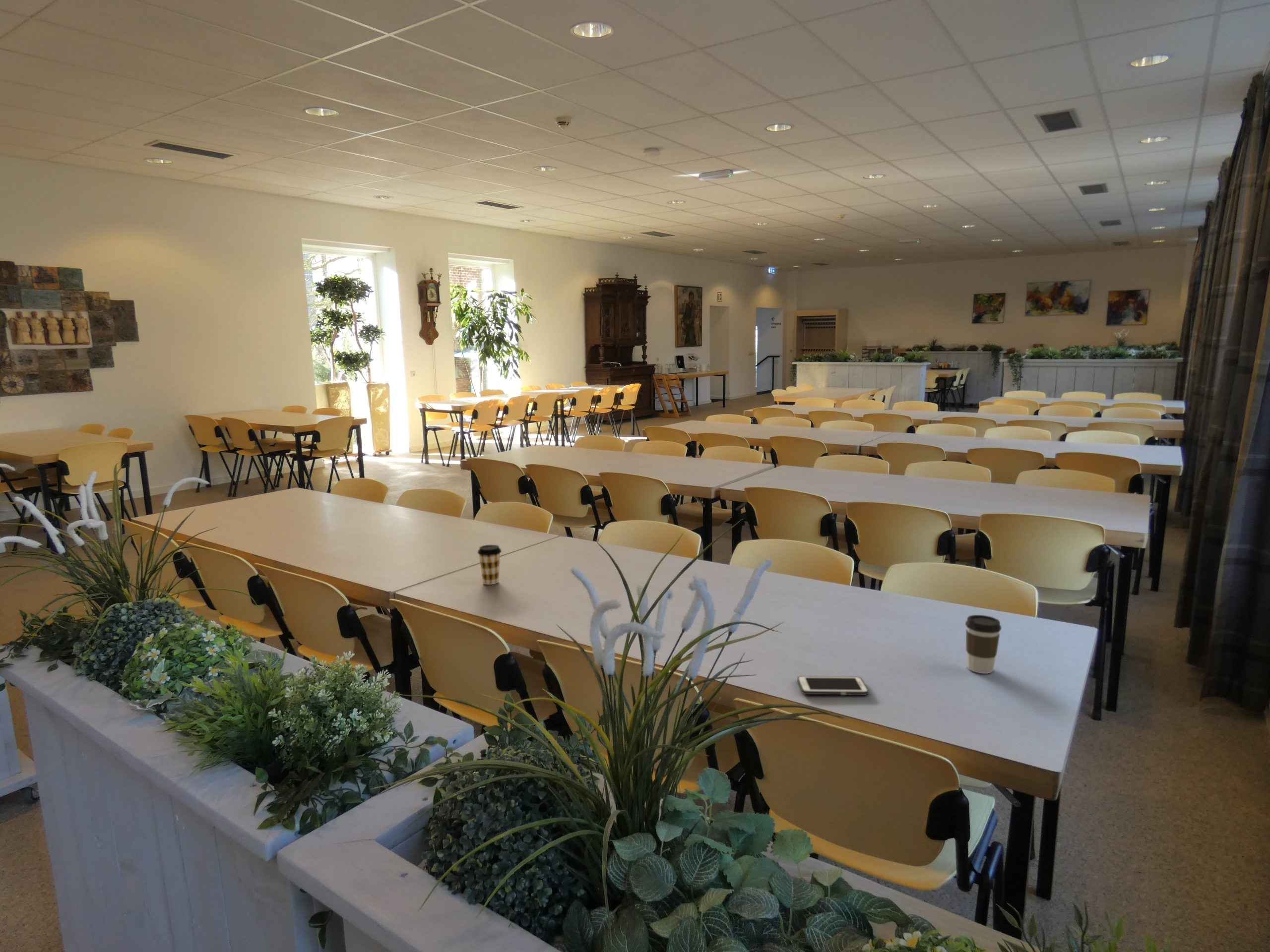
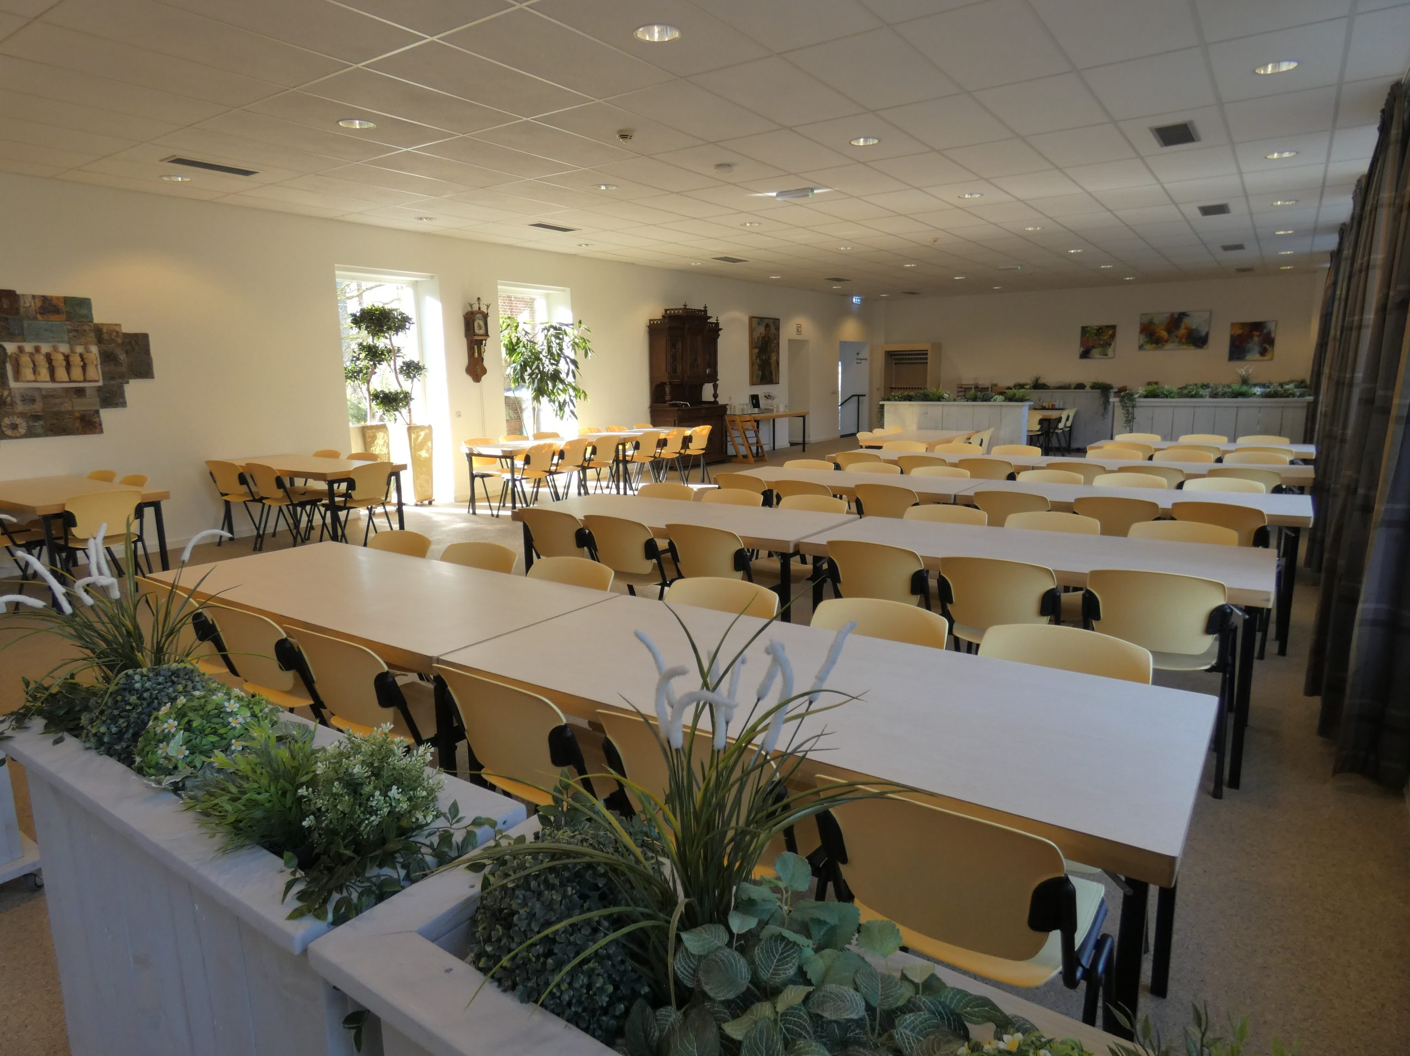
- coffee cup [965,614,1002,674]
- cell phone [797,675,870,696]
- coffee cup [477,544,502,585]
